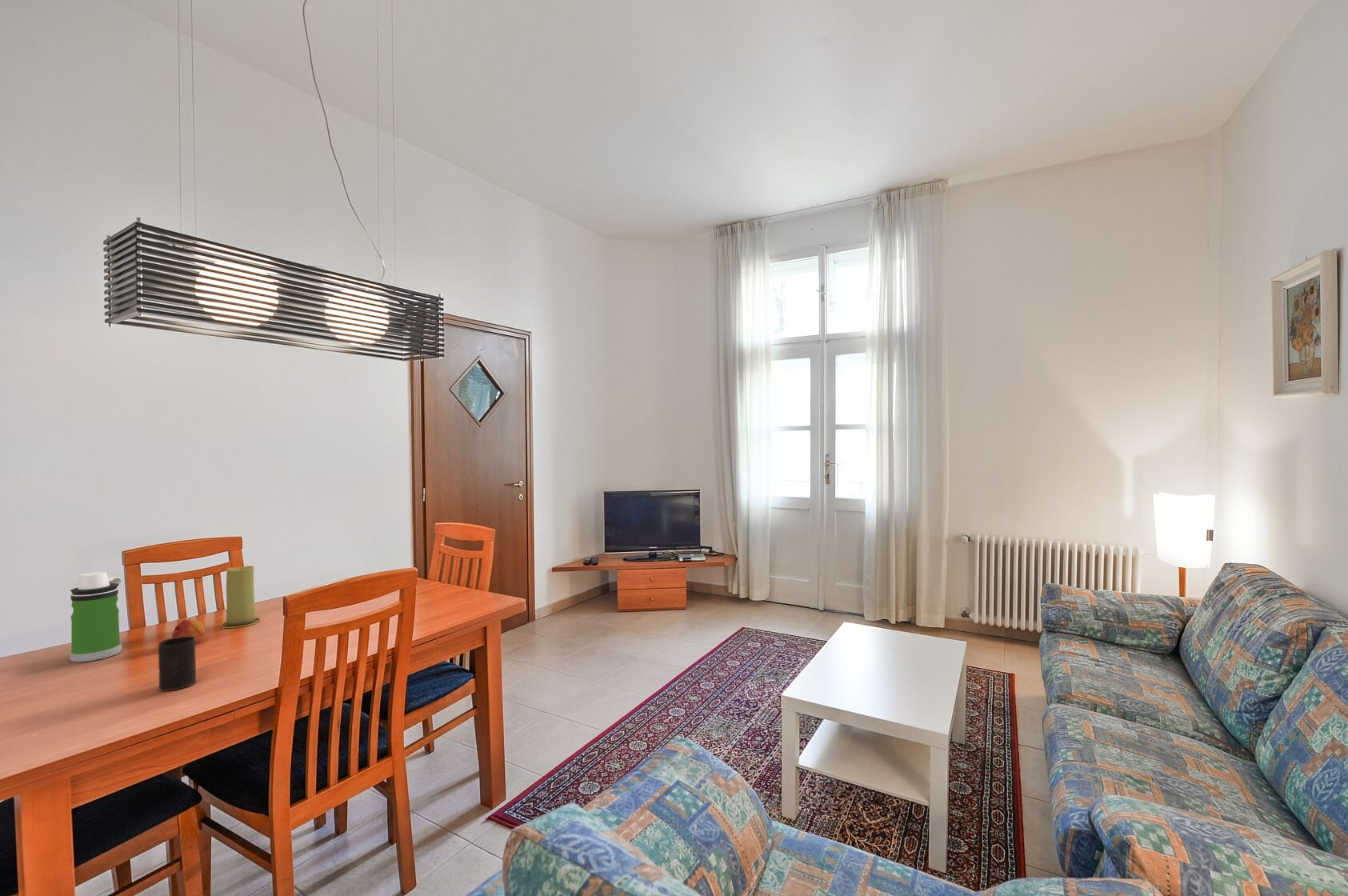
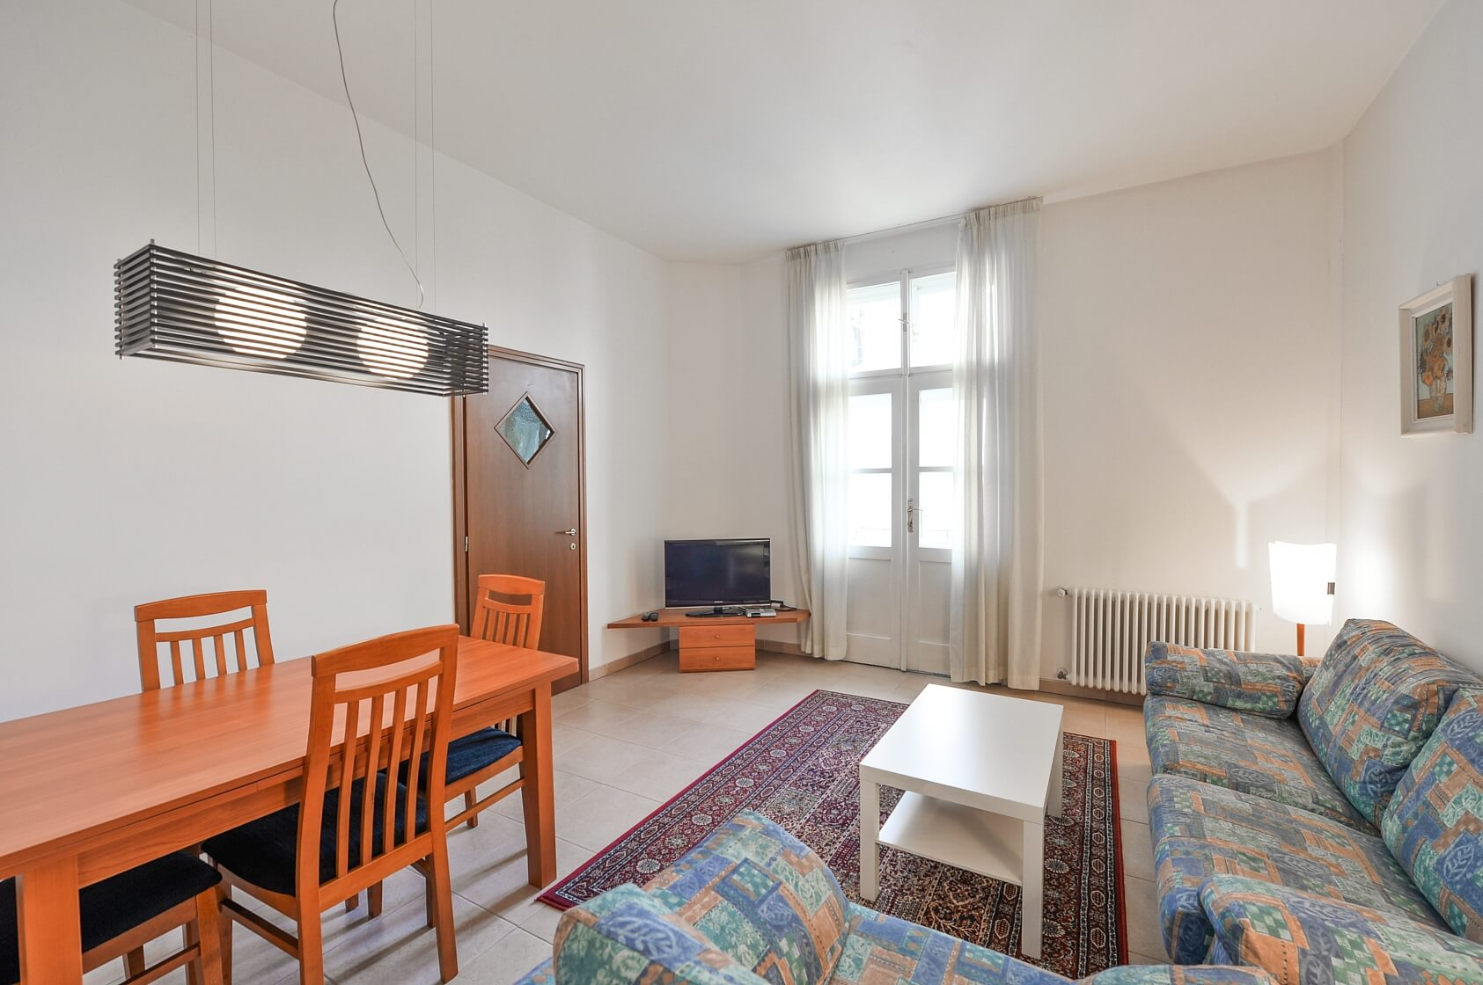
- fruit [171,618,206,643]
- candle [220,565,261,629]
- cup [158,636,197,692]
- water bottle [69,571,122,662]
